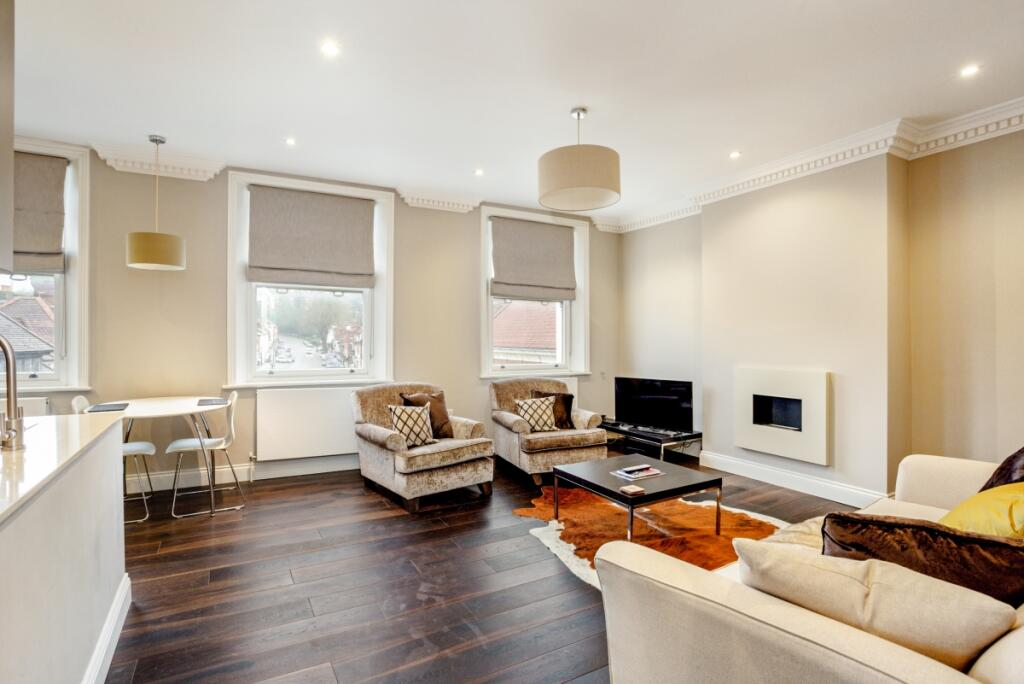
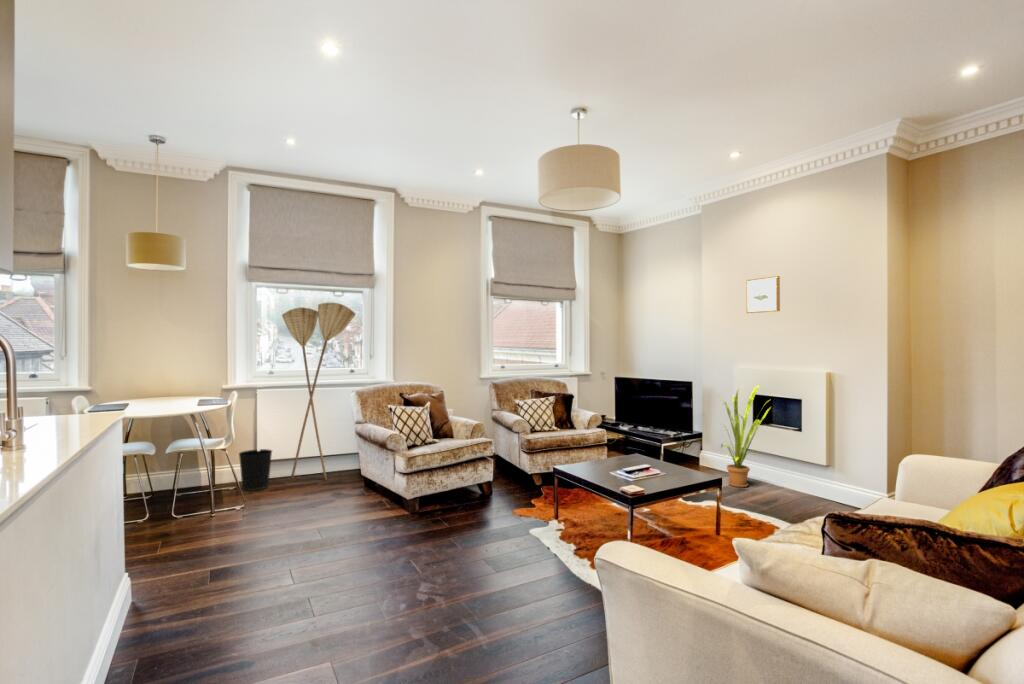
+ wall art [745,275,781,314]
+ house plant [716,384,772,488]
+ floor lamp [281,302,356,481]
+ wastebasket [238,448,273,492]
